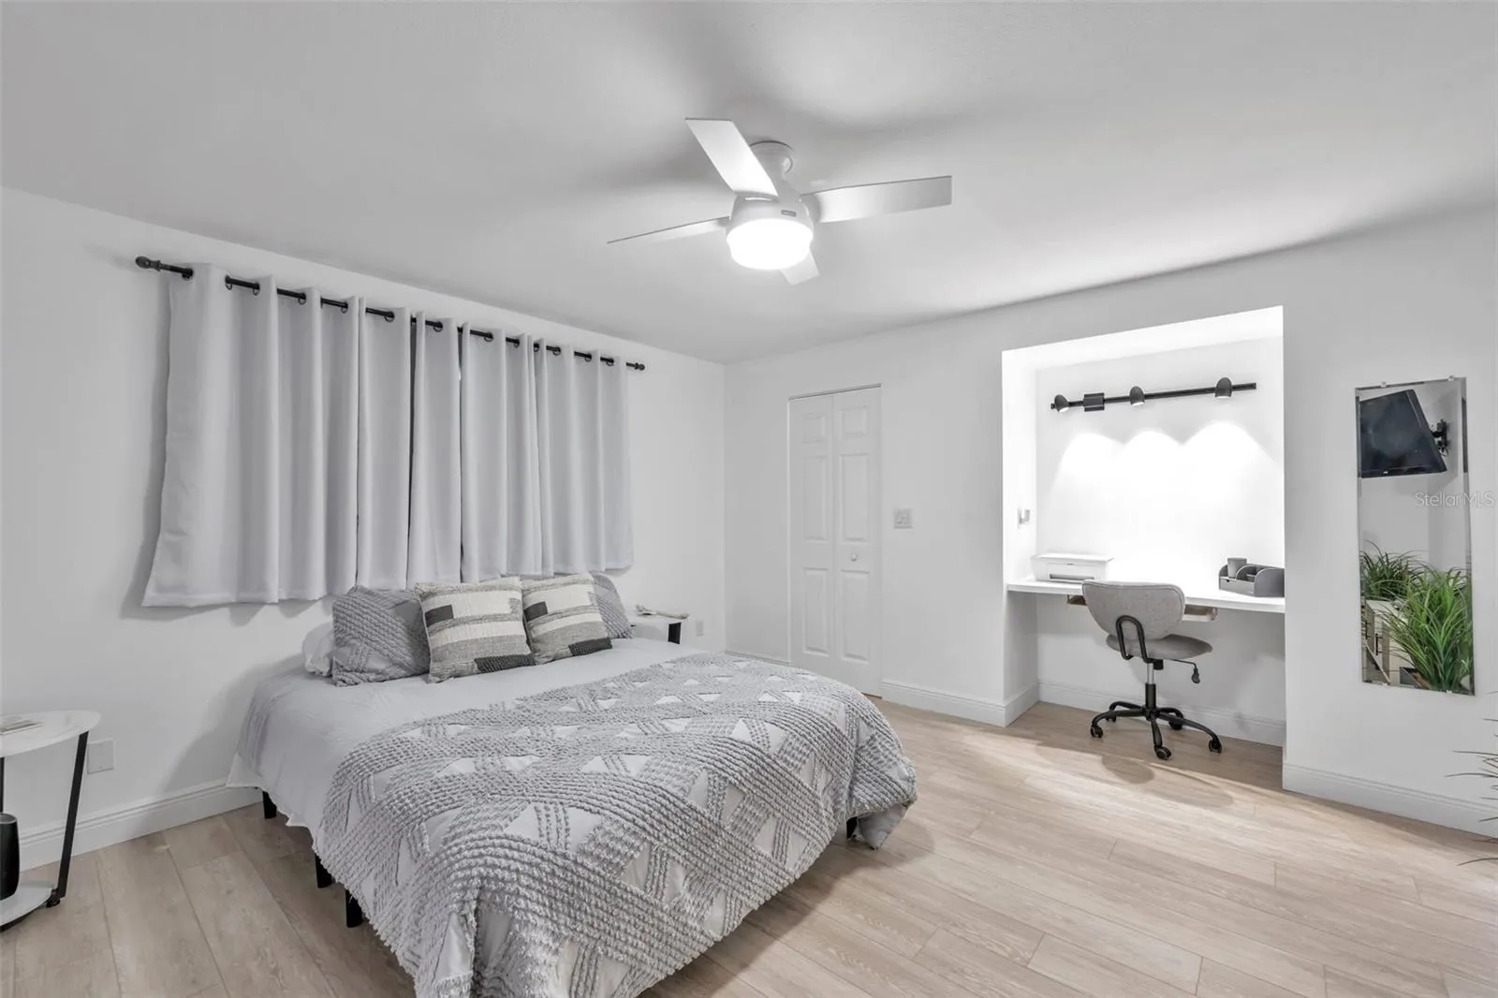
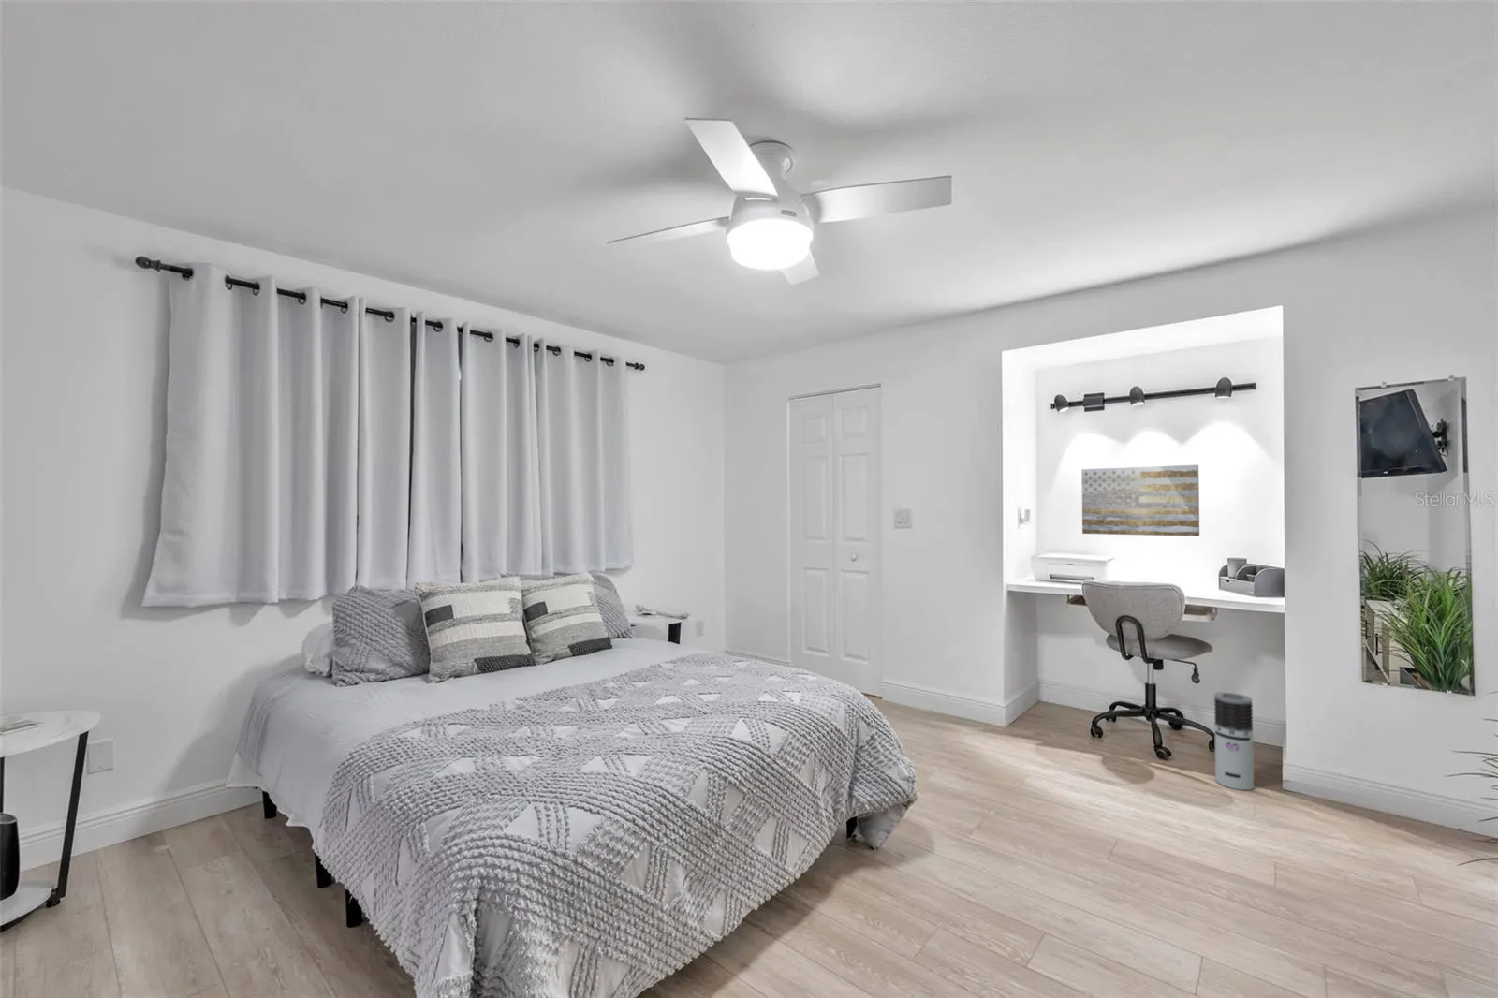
+ air purifier [1213,691,1254,791]
+ wall art [1080,464,1201,537]
